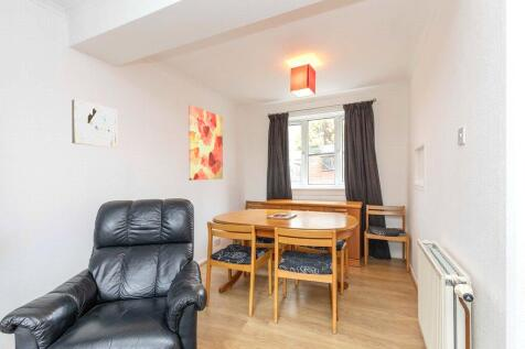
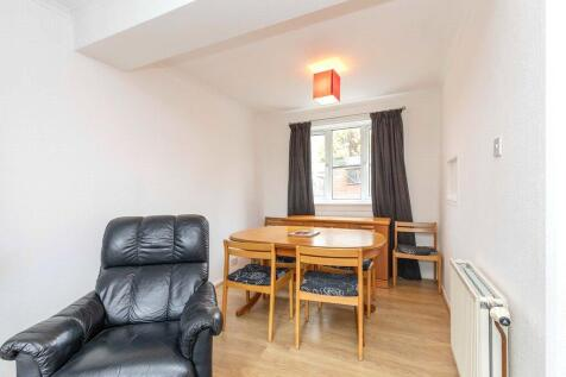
- wall art [71,98,118,149]
- wall art [188,103,224,182]
